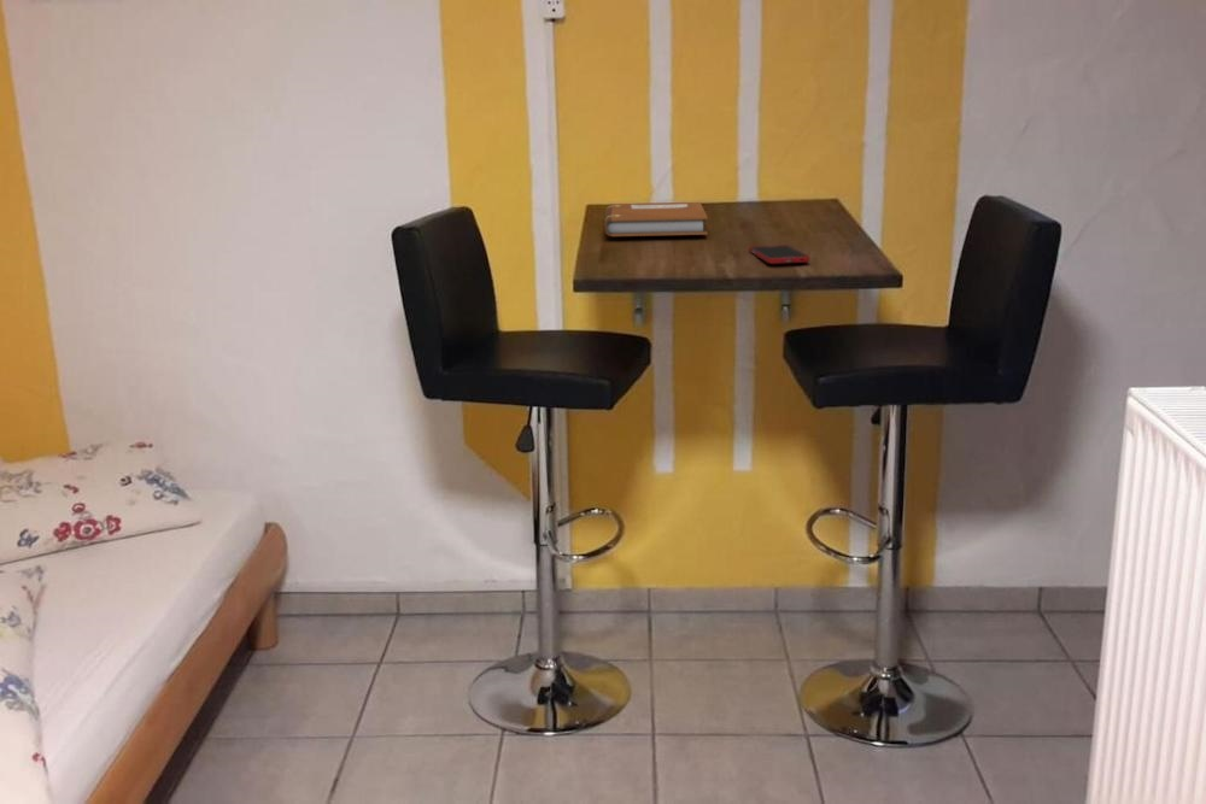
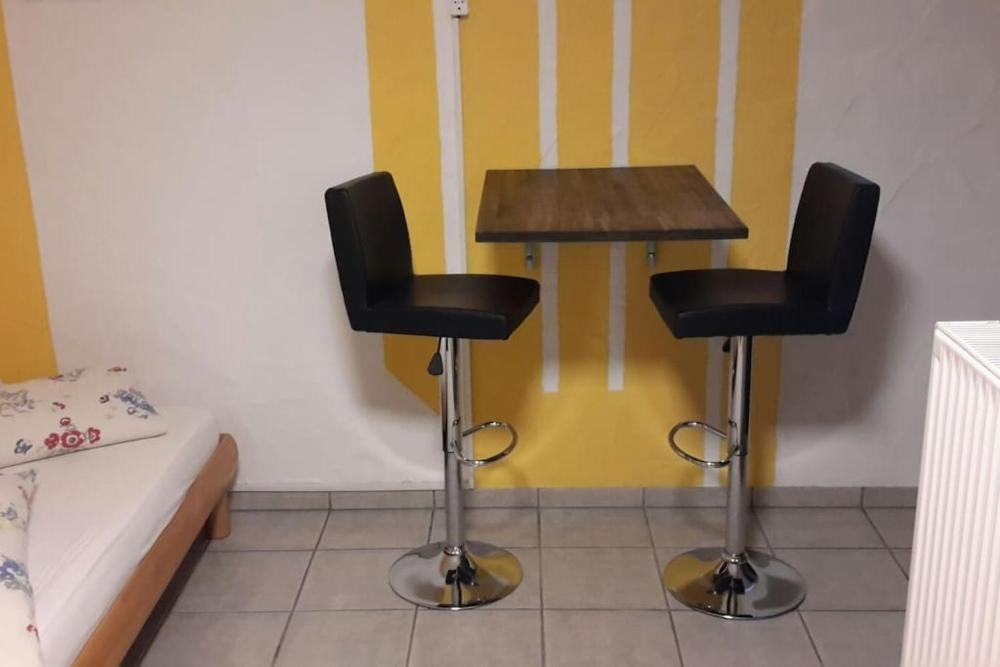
- notebook [603,201,709,237]
- cell phone [748,243,810,265]
